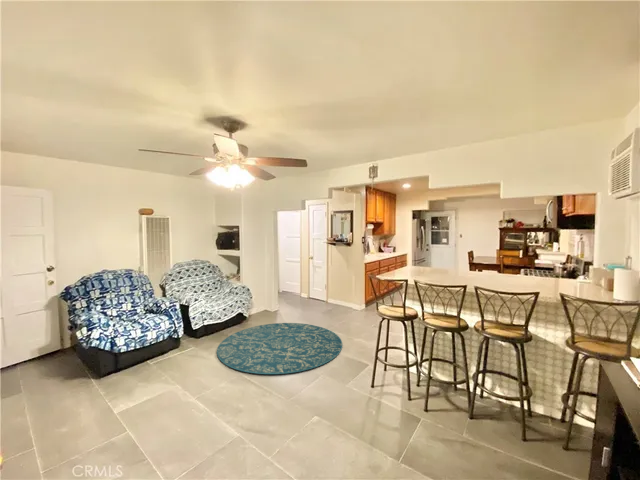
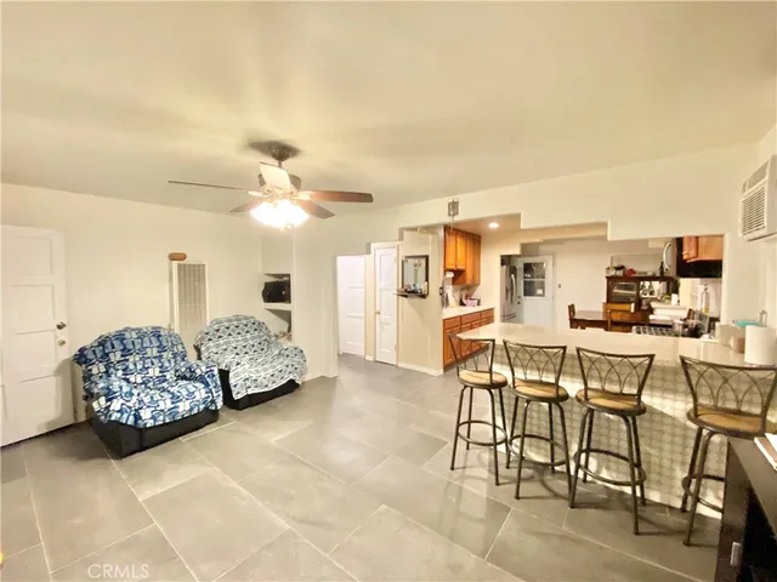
- rug [216,322,343,375]
